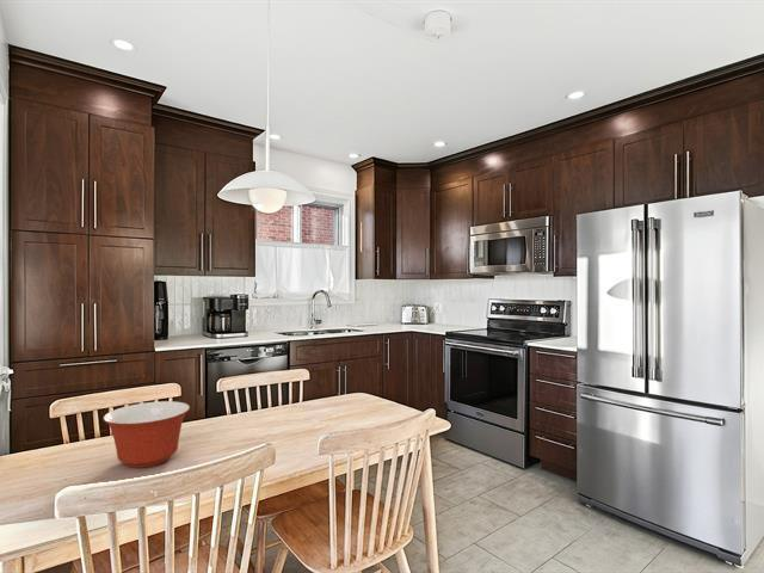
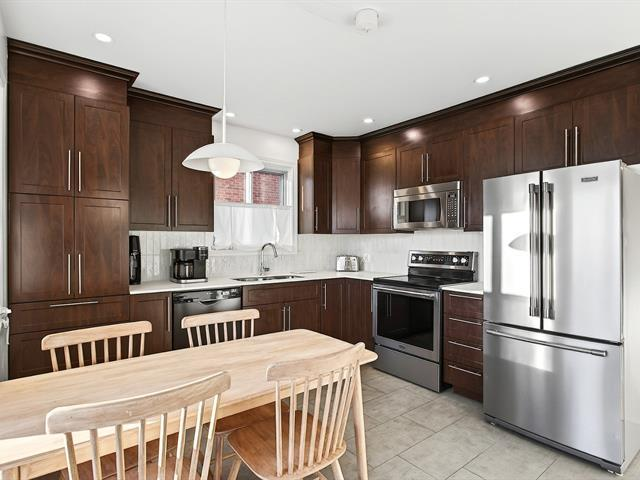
- mixing bowl [101,400,191,469]
